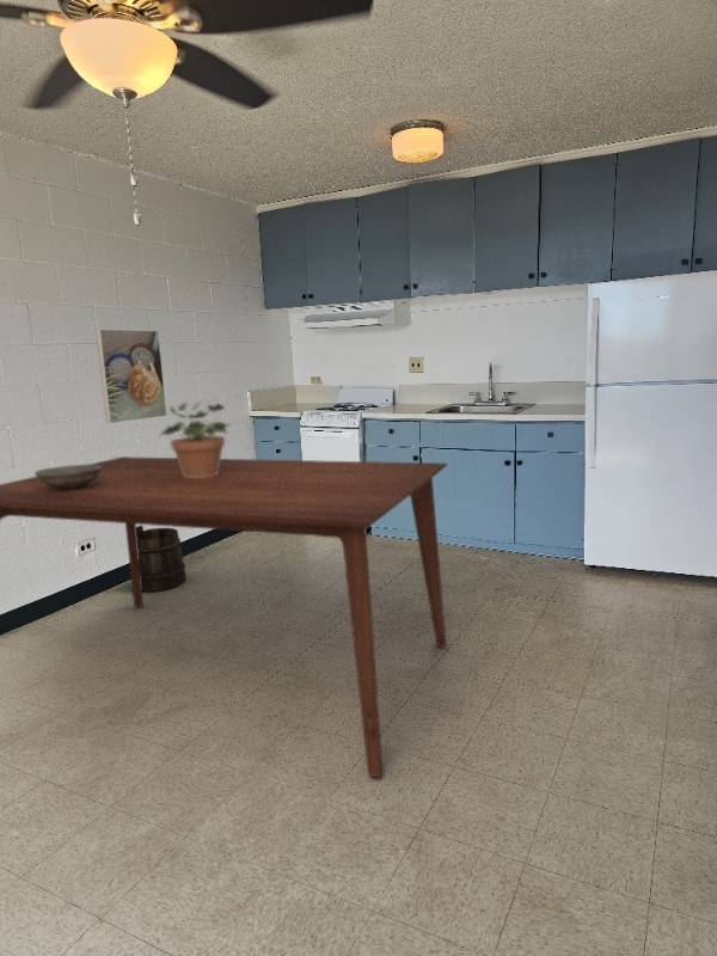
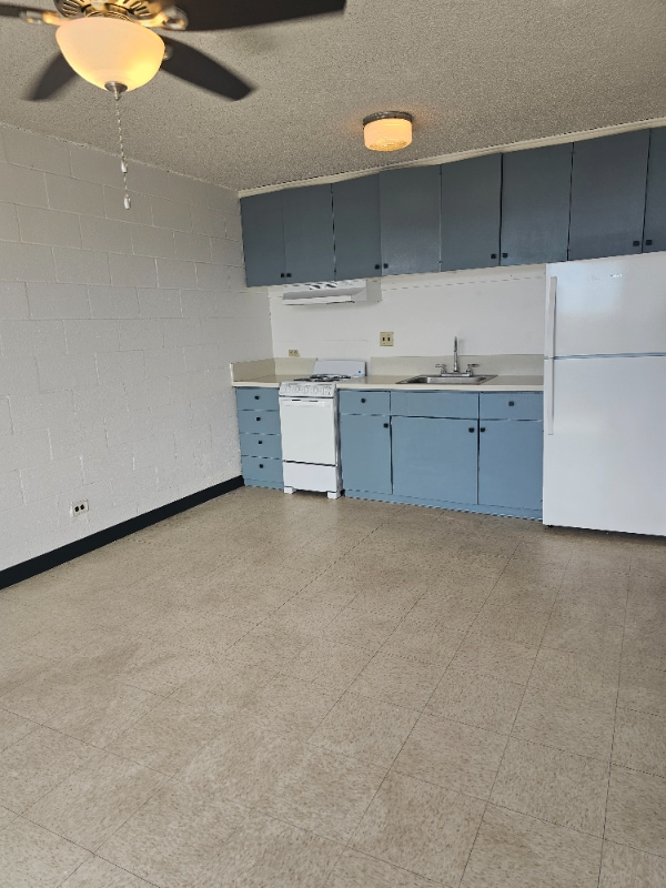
- bucket [136,525,188,593]
- bowl [33,462,102,491]
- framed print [94,327,168,424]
- potted plant [159,402,233,478]
- dining table [0,455,449,778]
